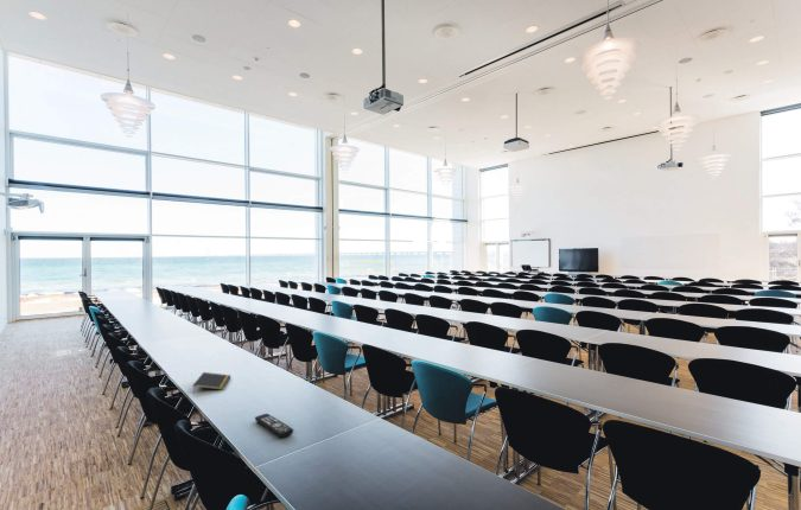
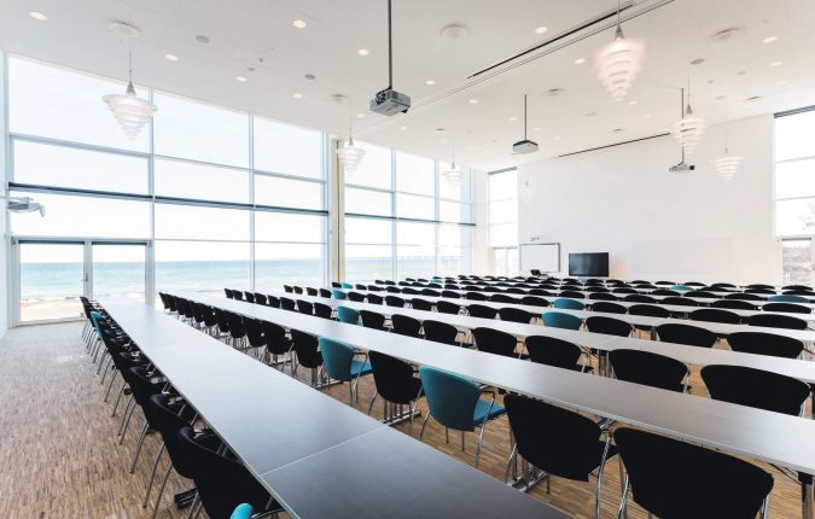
- notepad [192,371,233,393]
- remote control [254,413,294,439]
